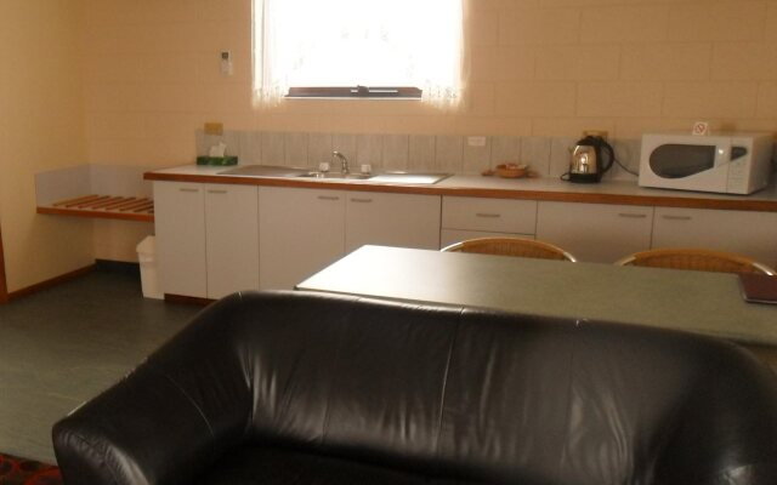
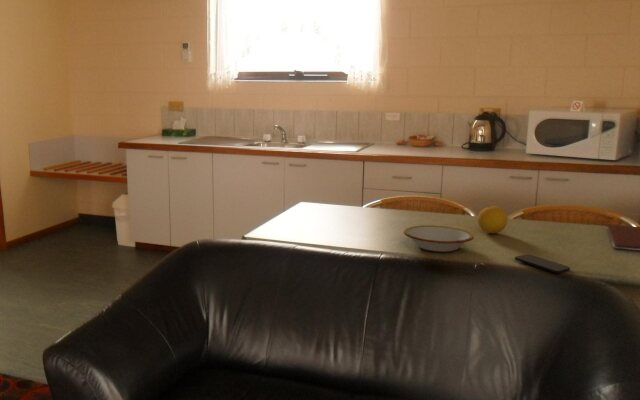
+ bowl [403,224,475,253]
+ smartphone [514,253,571,274]
+ fruit [477,204,509,234]
